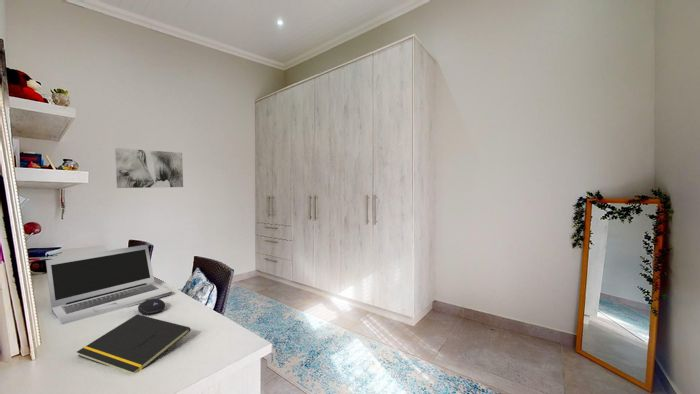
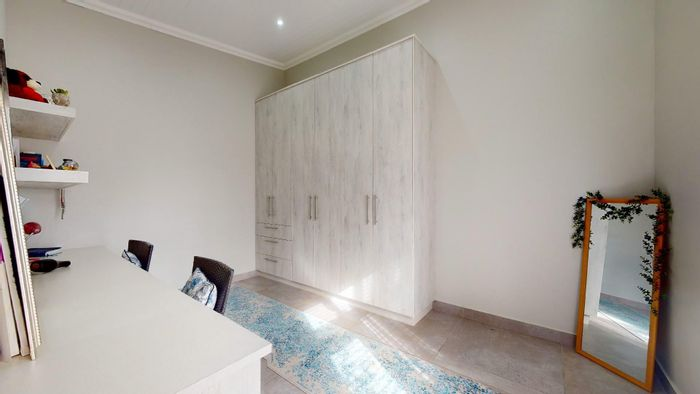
- computer mouse [137,298,166,316]
- wall art [114,147,184,189]
- laptop [45,244,173,325]
- notepad [76,314,191,374]
